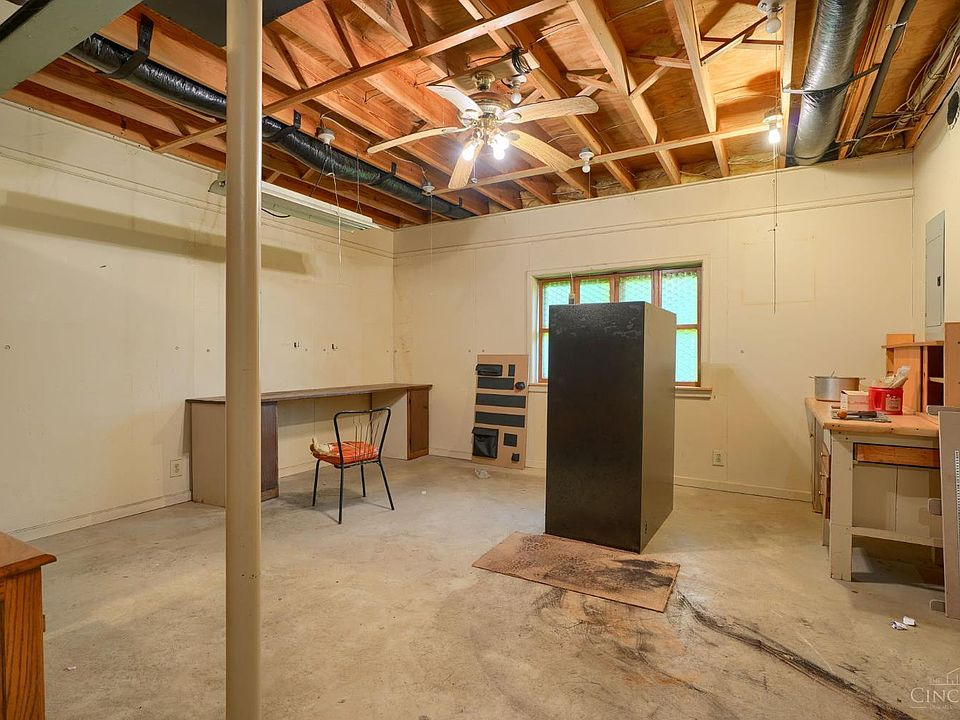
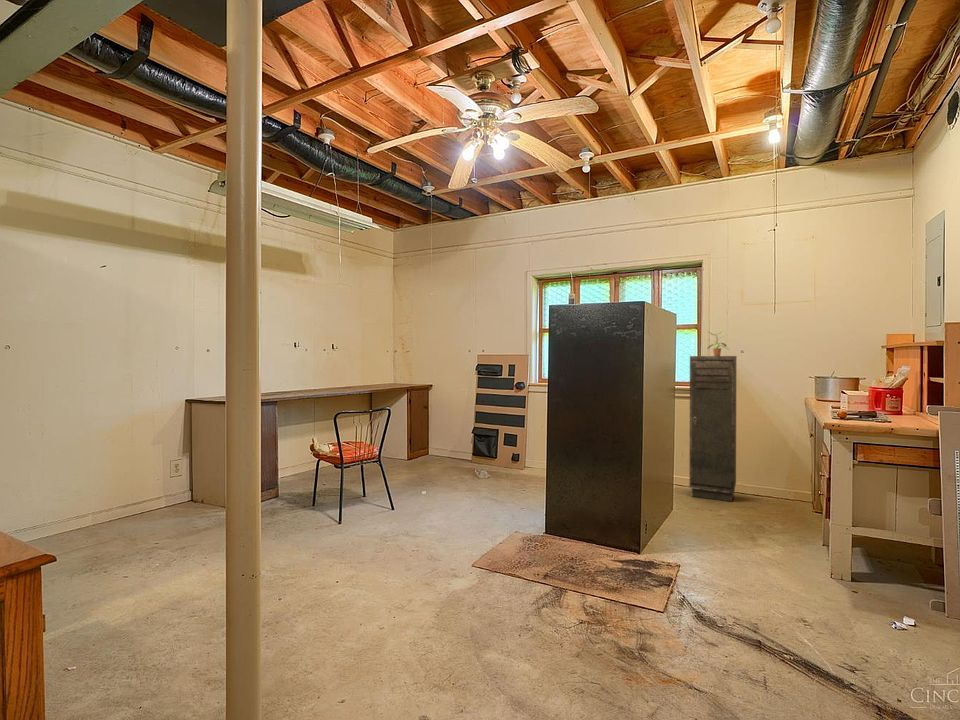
+ potted plant [706,327,730,356]
+ storage cabinet [688,355,737,503]
